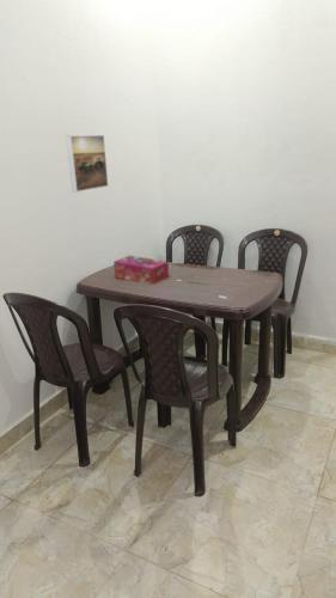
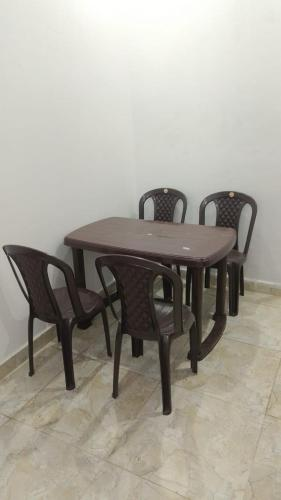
- tissue box [112,255,170,286]
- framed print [66,134,110,193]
